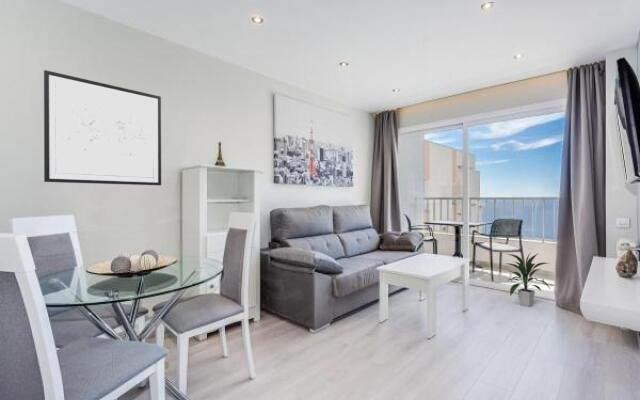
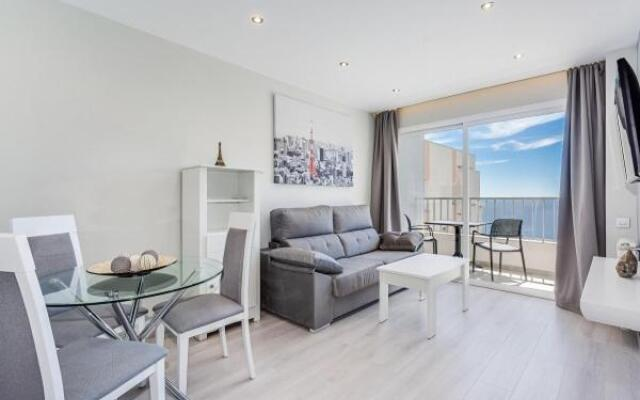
- indoor plant [504,253,552,308]
- wall art [43,69,162,186]
